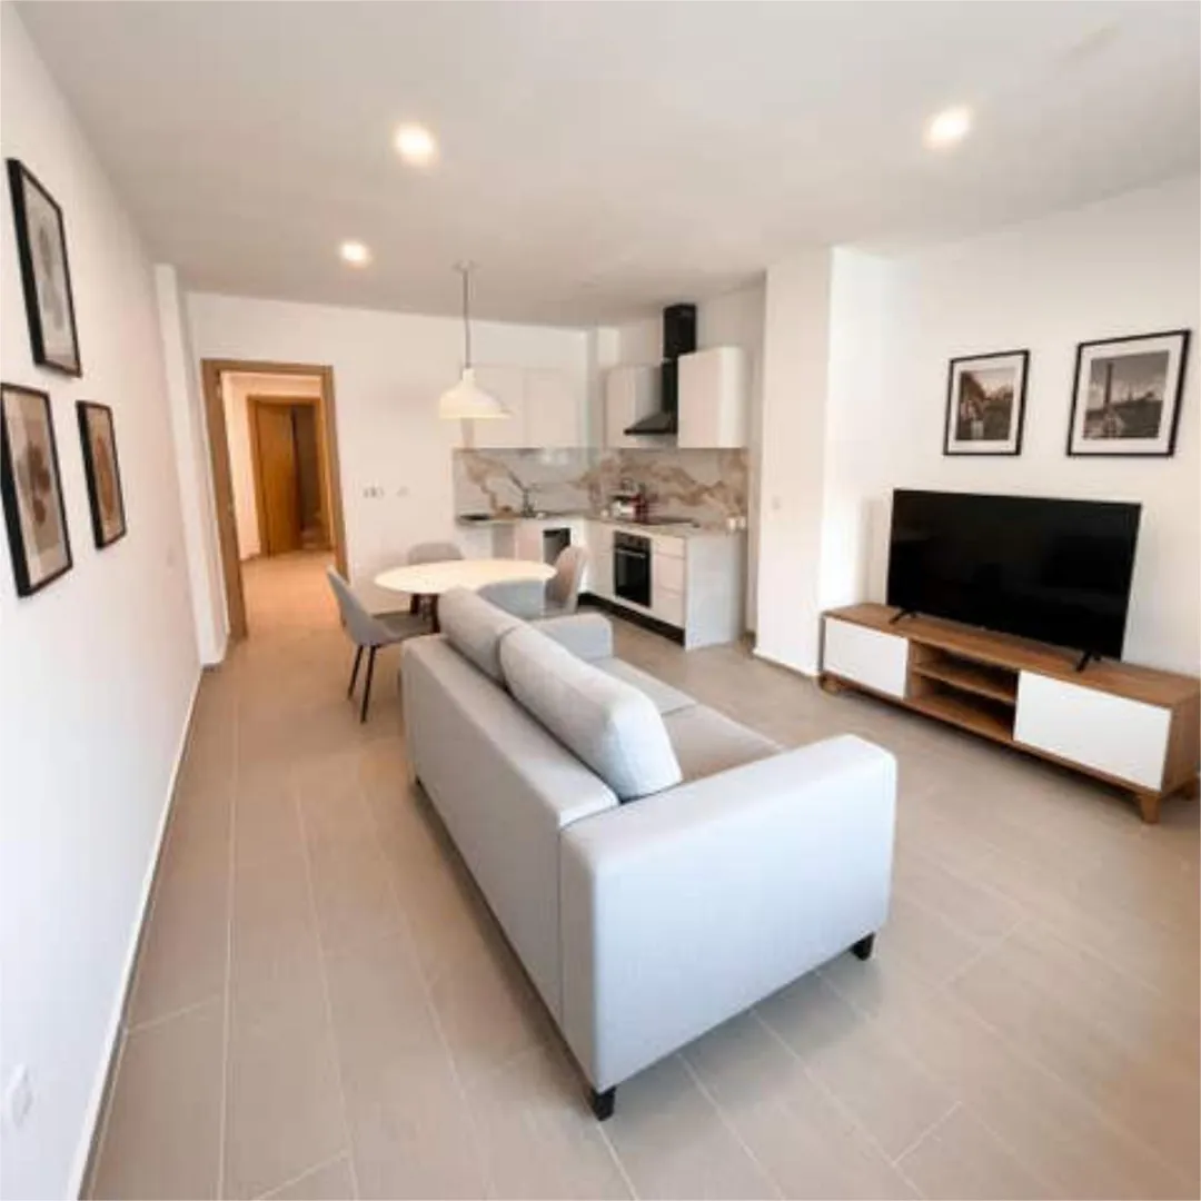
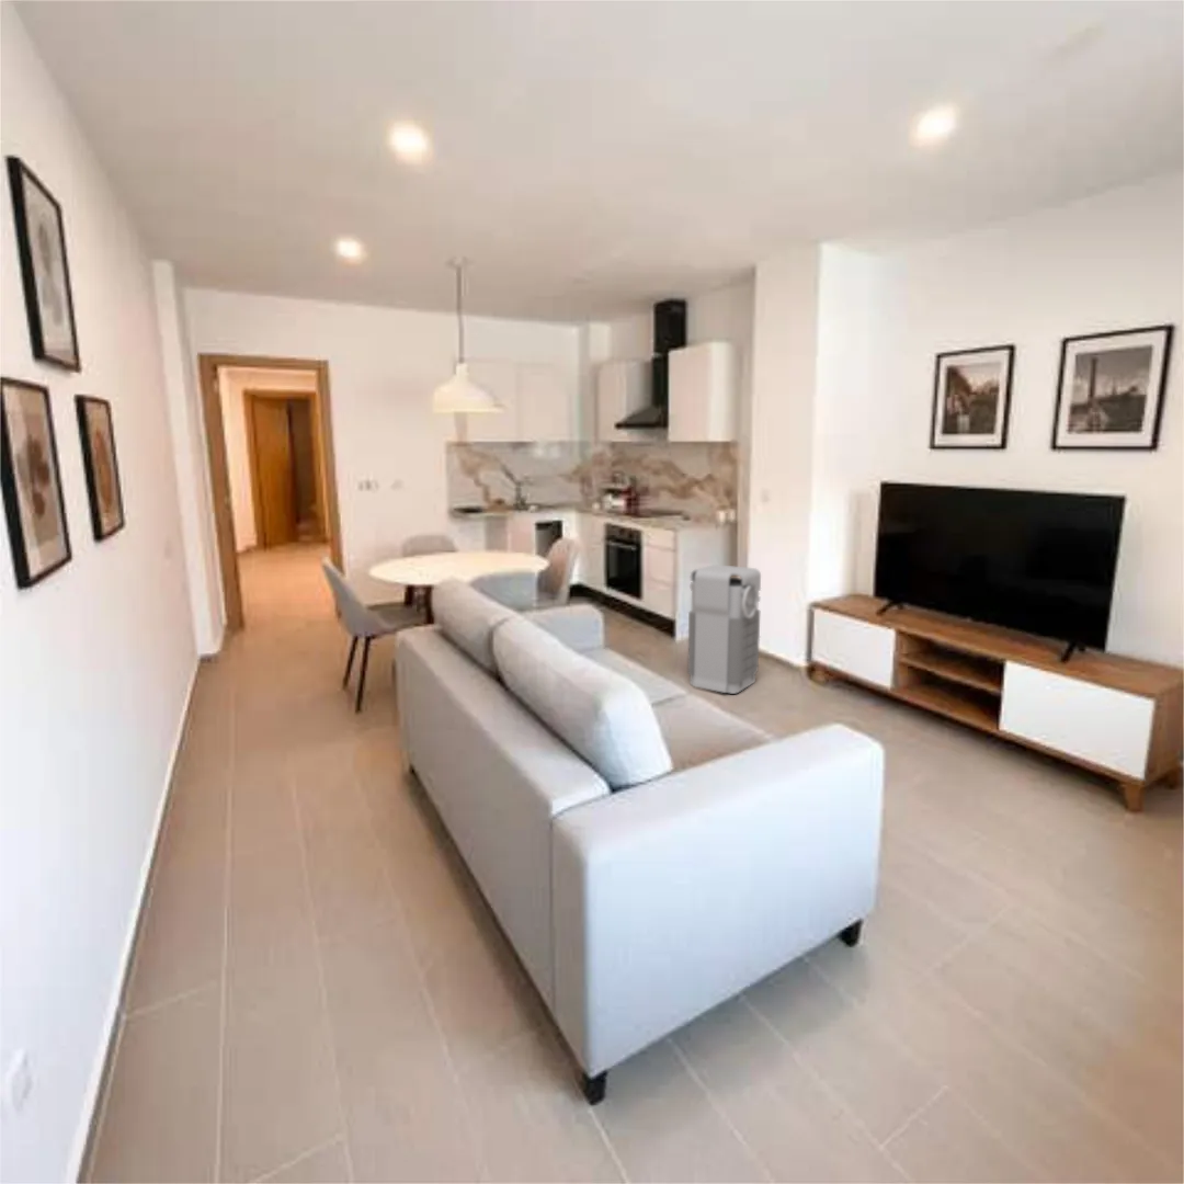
+ grenade [686,563,762,695]
